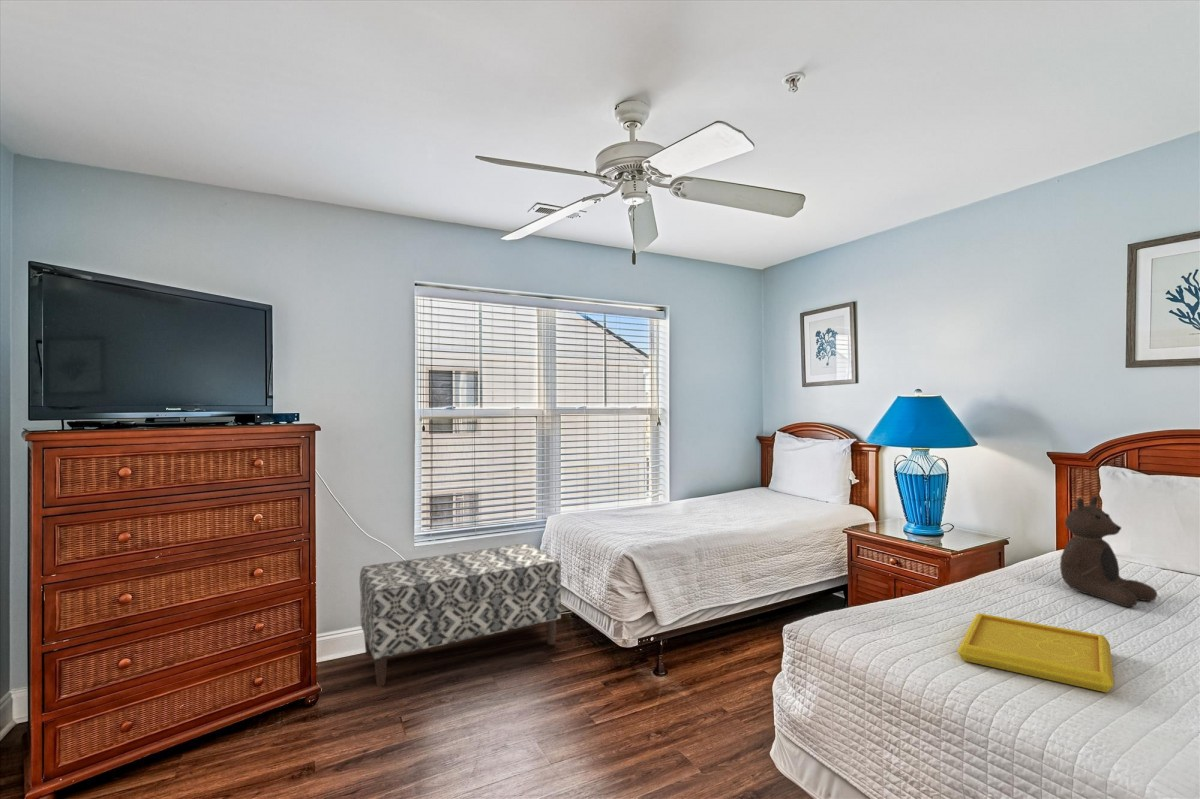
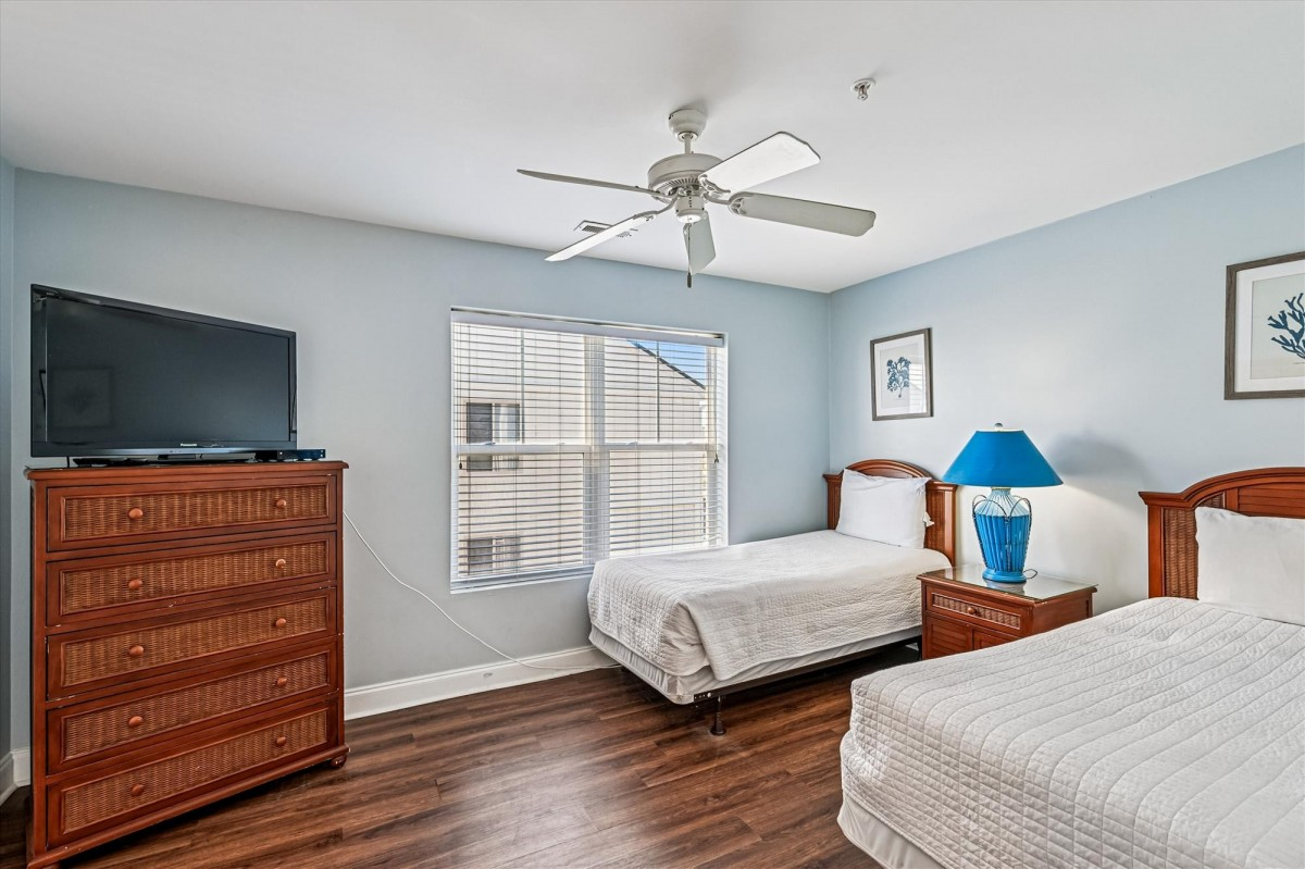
- teddy bear [1059,495,1158,608]
- serving tray [957,612,1115,693]
- bench [359,542,562,688]
